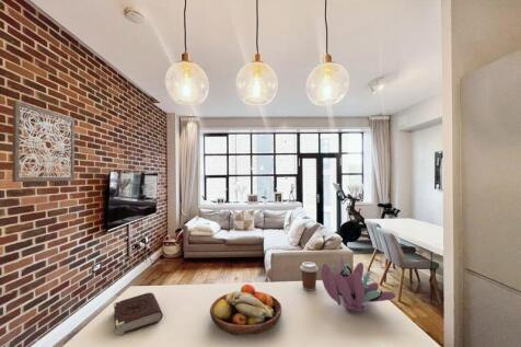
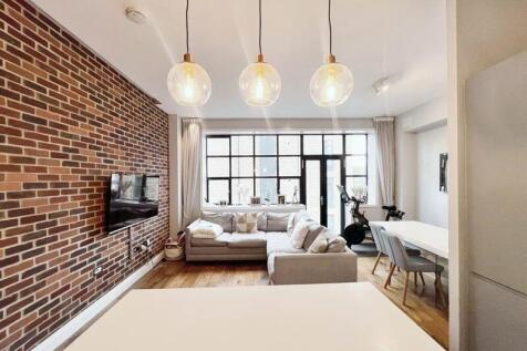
- wall art [11,100,76,183]
- fruit bowl [209,284,282,336]
- flower [321,252,397,312]
- book [113,291,164,336]
- coffee cup [299,261,320,291]
